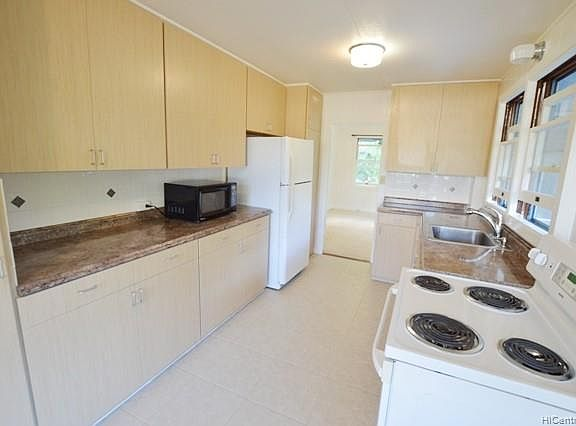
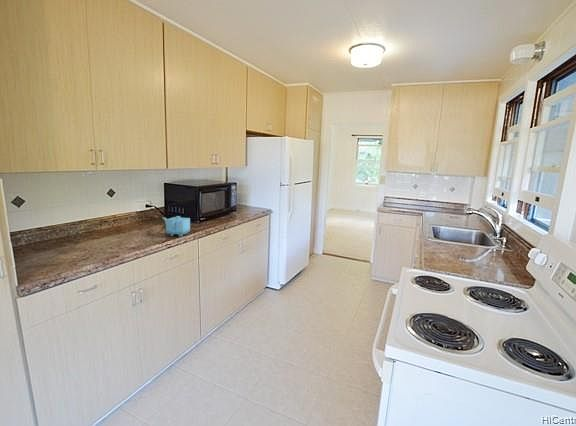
+ teapot [161,215,191,237]
